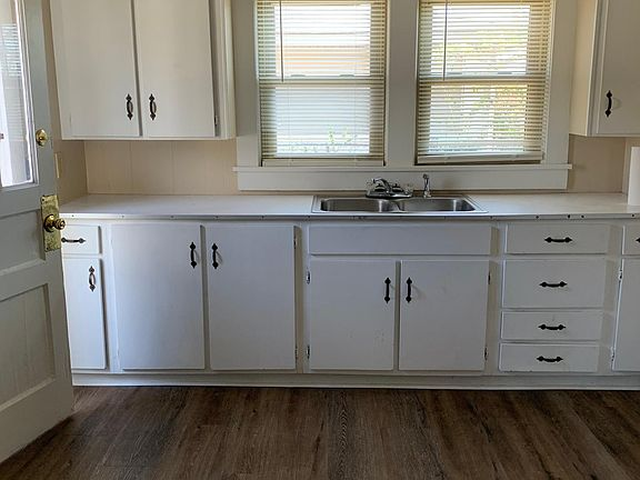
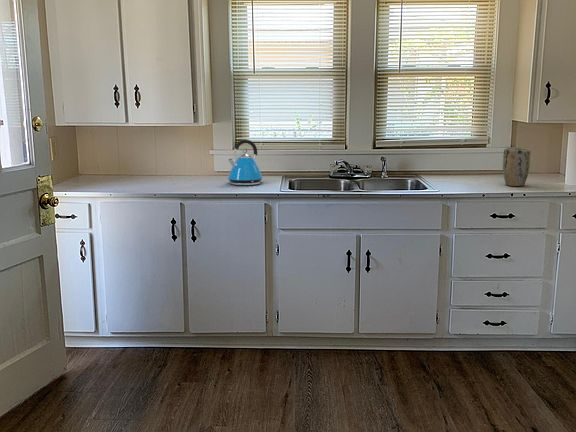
+ kettle [227,138,265,186]
+ plant pot [502,147,531,187]
